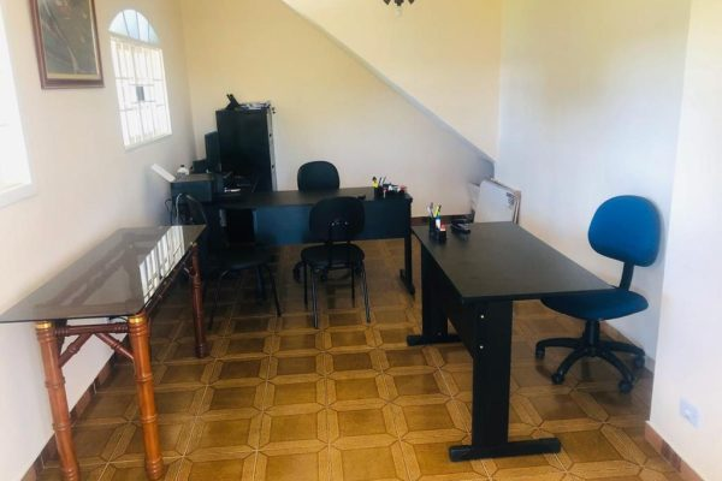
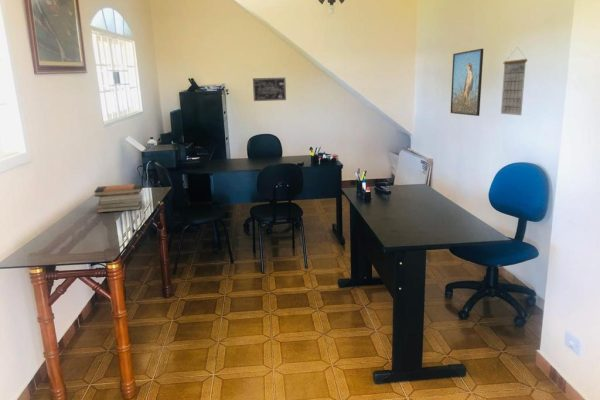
+ wall art [252,77,287,102]
+ calendar [500,47,528,116]
+ book stack [93,183,144,214]
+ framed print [450,48,484,117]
